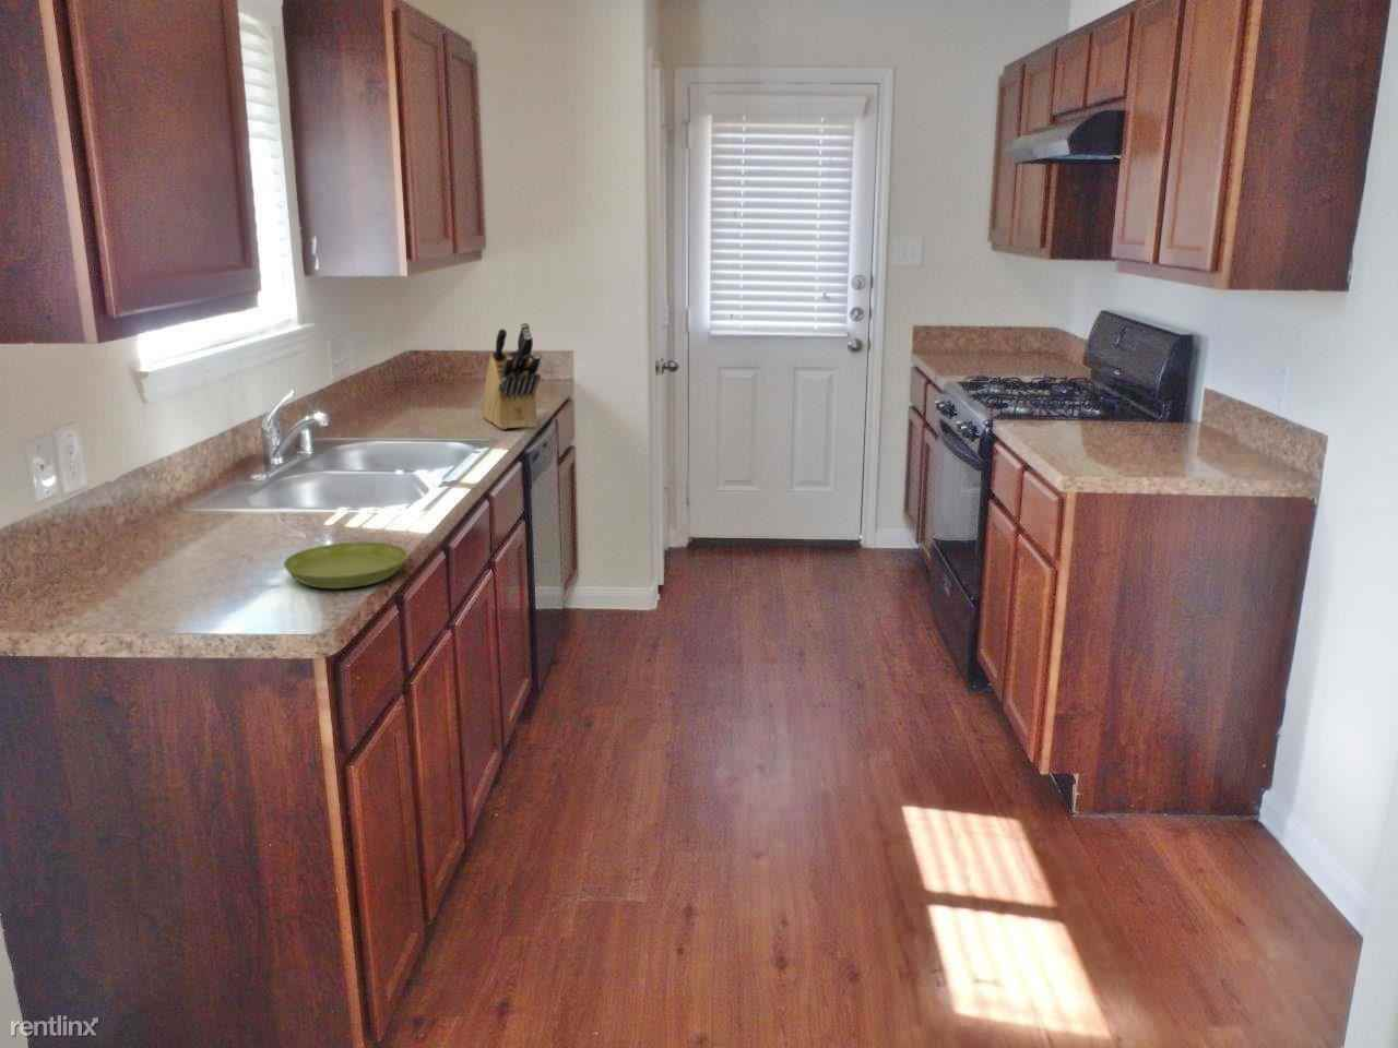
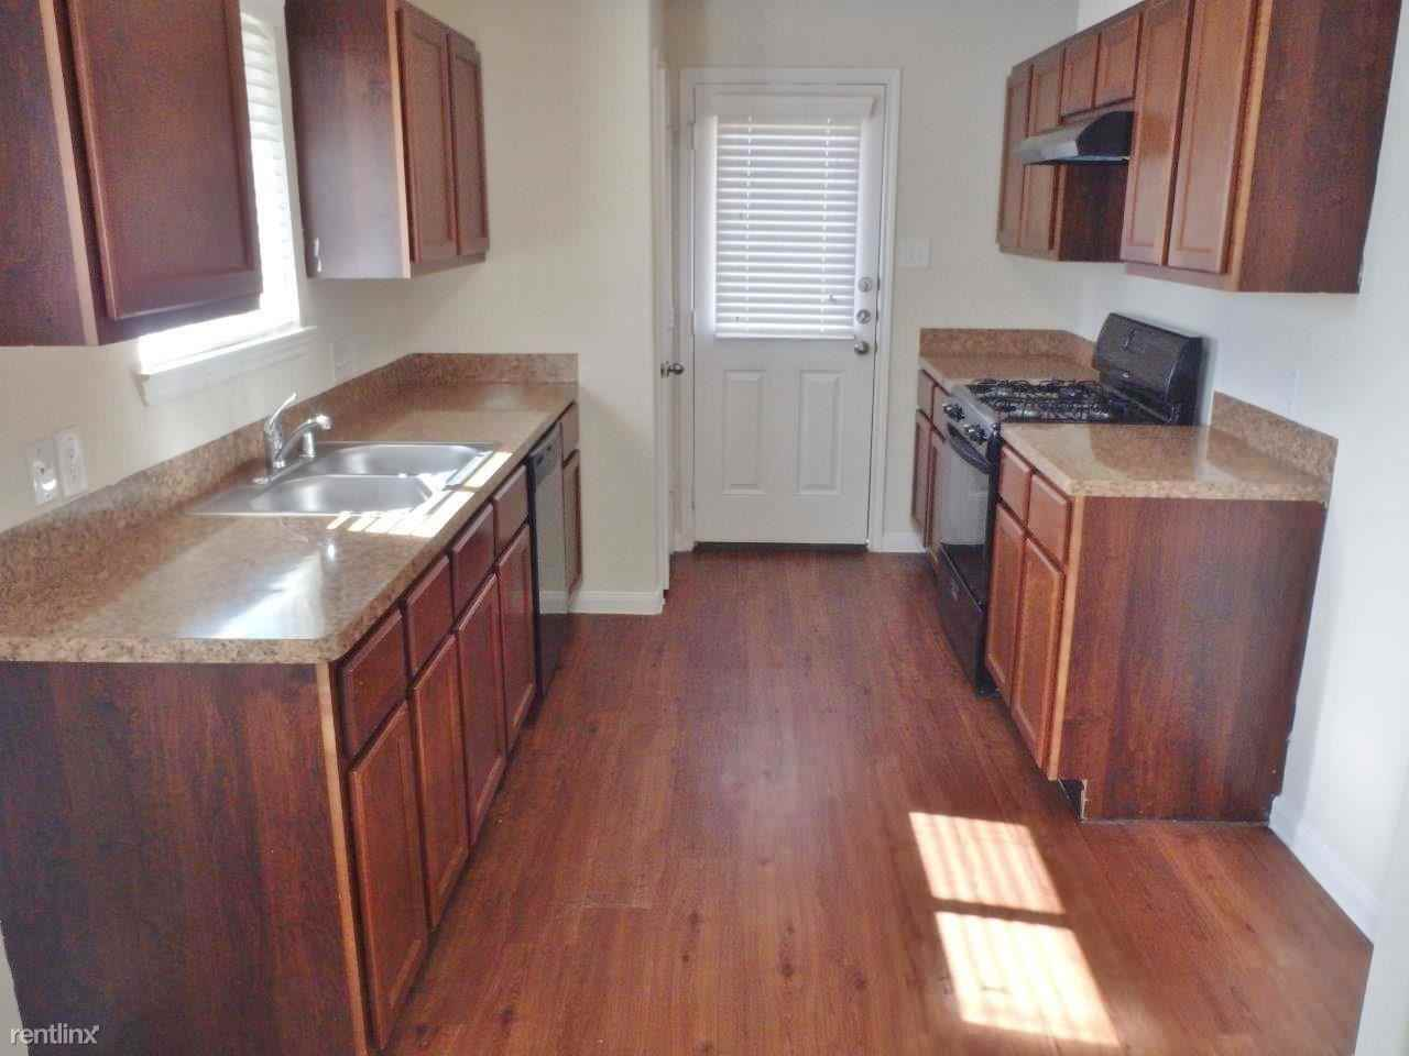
- knife block [480,321,542,430]
- saucer [283,541,408,589]
